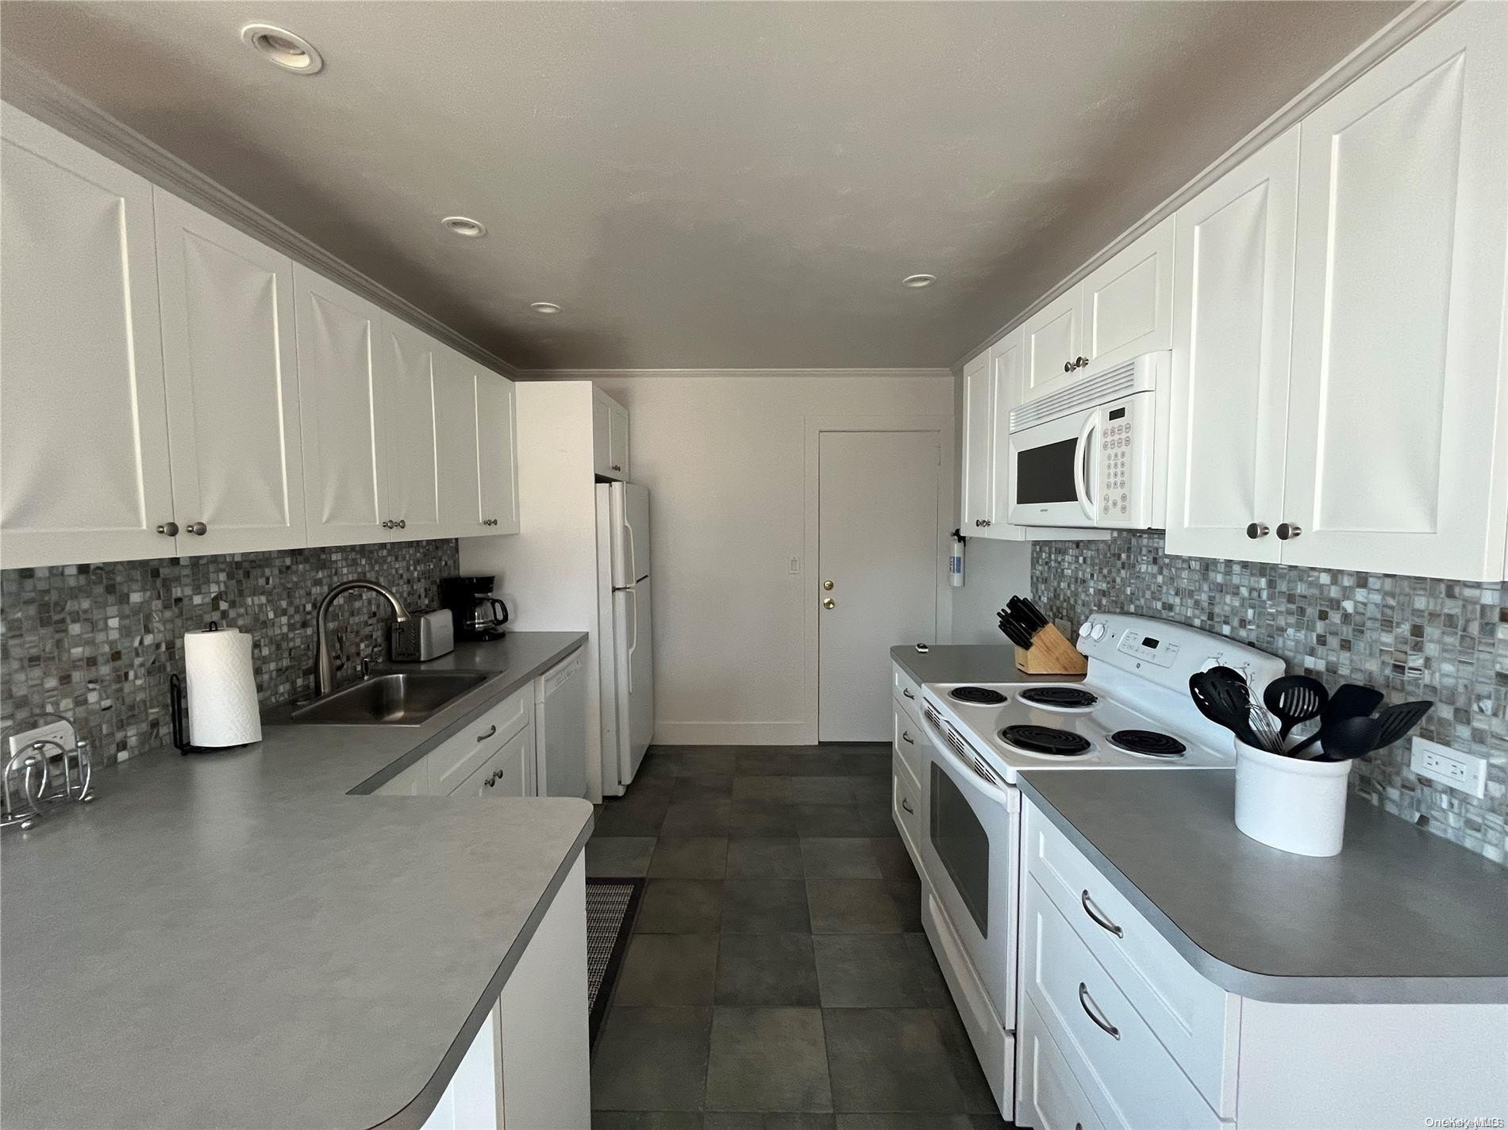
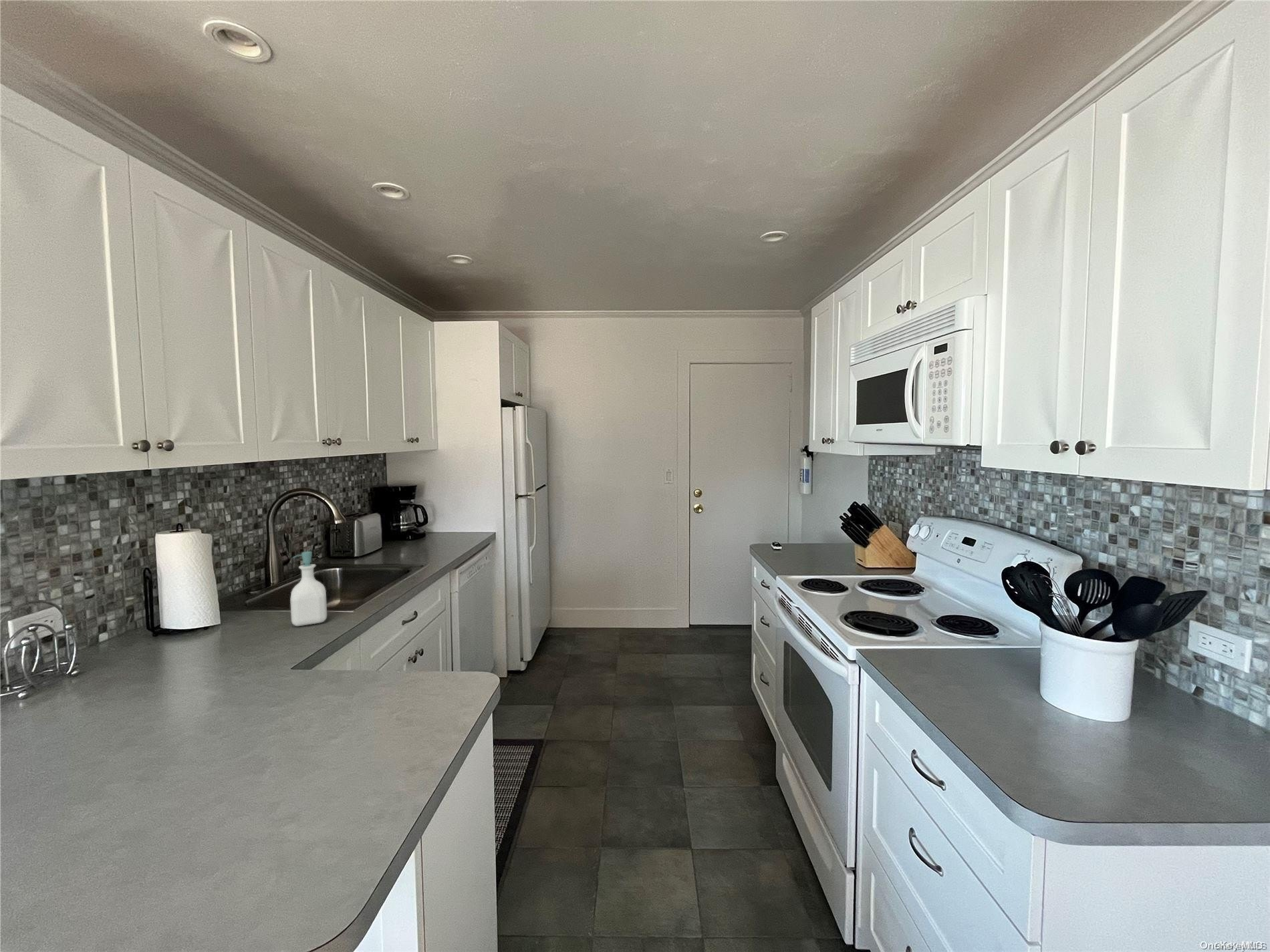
+ soap bottle [289,550,328,627]
